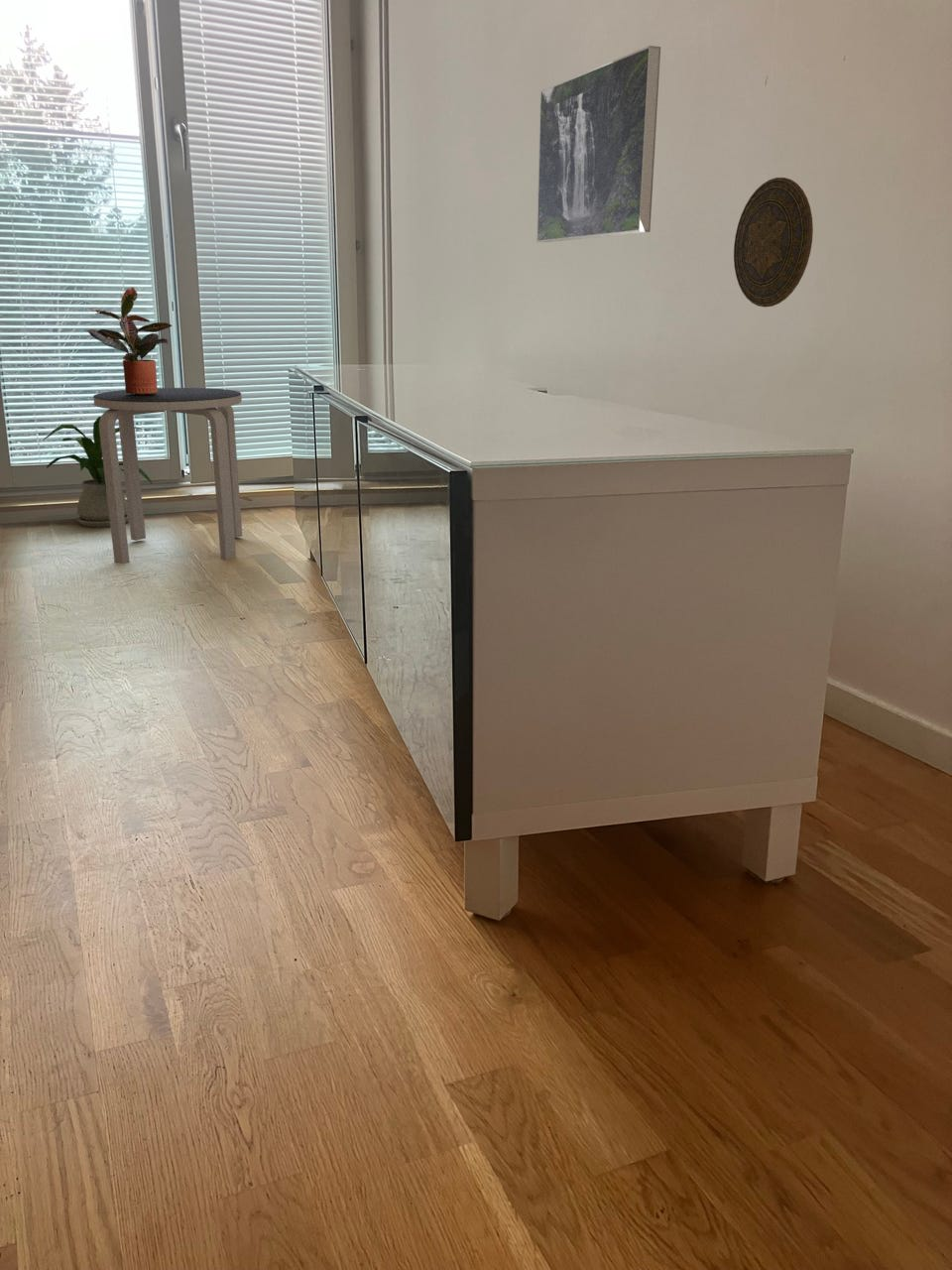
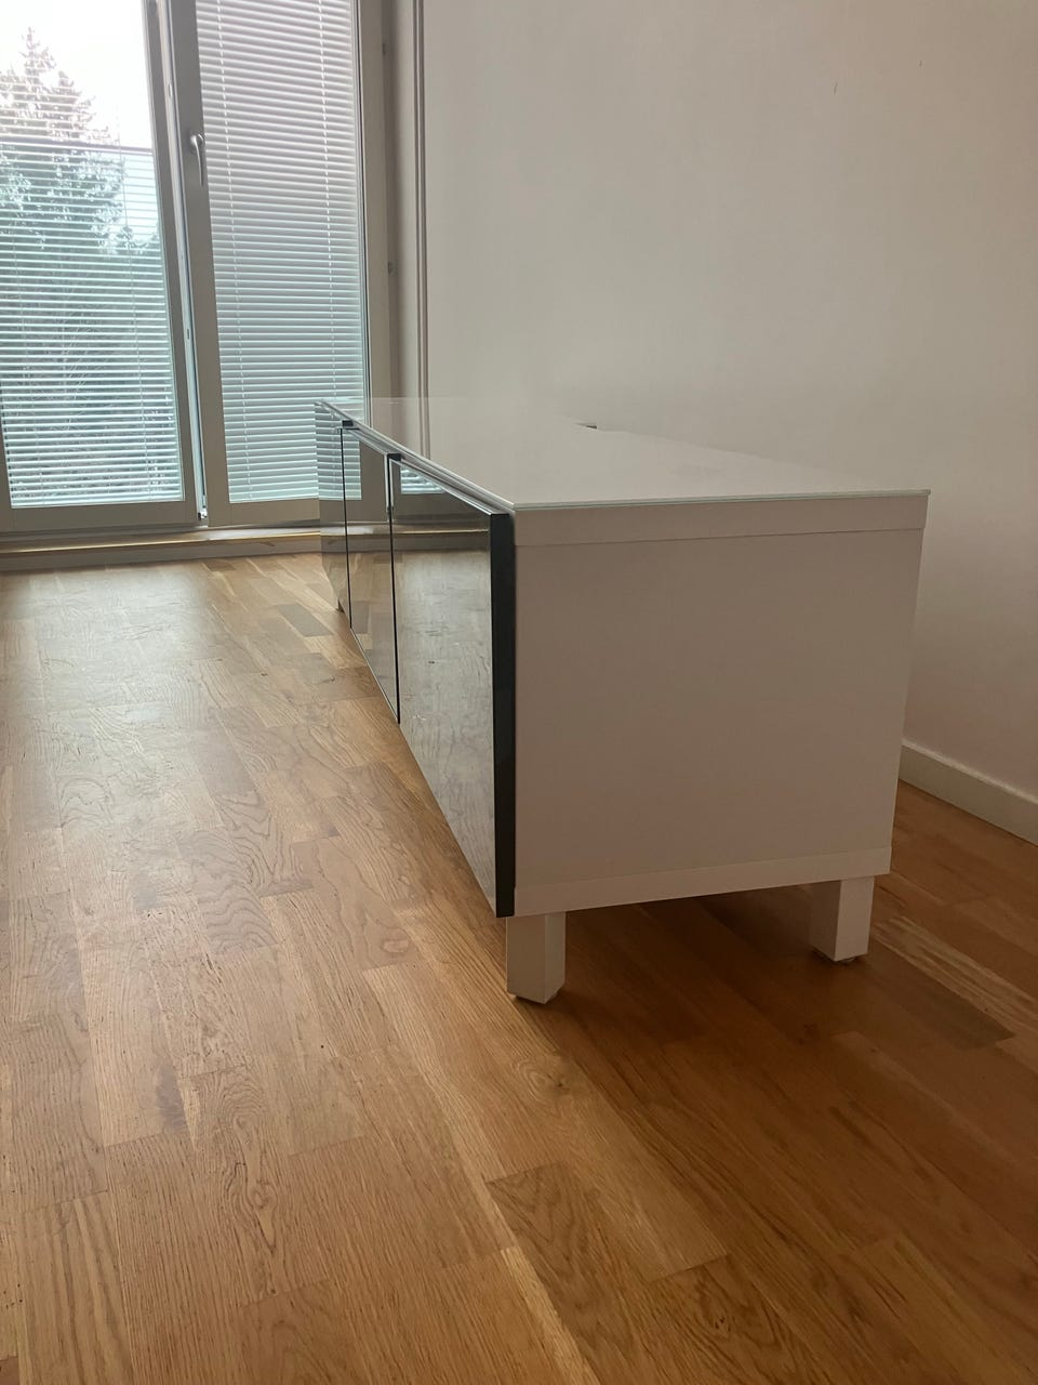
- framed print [535,45,661,243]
- potted plant [85,286,173,395]
- house plant [43,416,153,528]
- decorative plate [733,177,814,308]
- side table [92,387,243,565]
